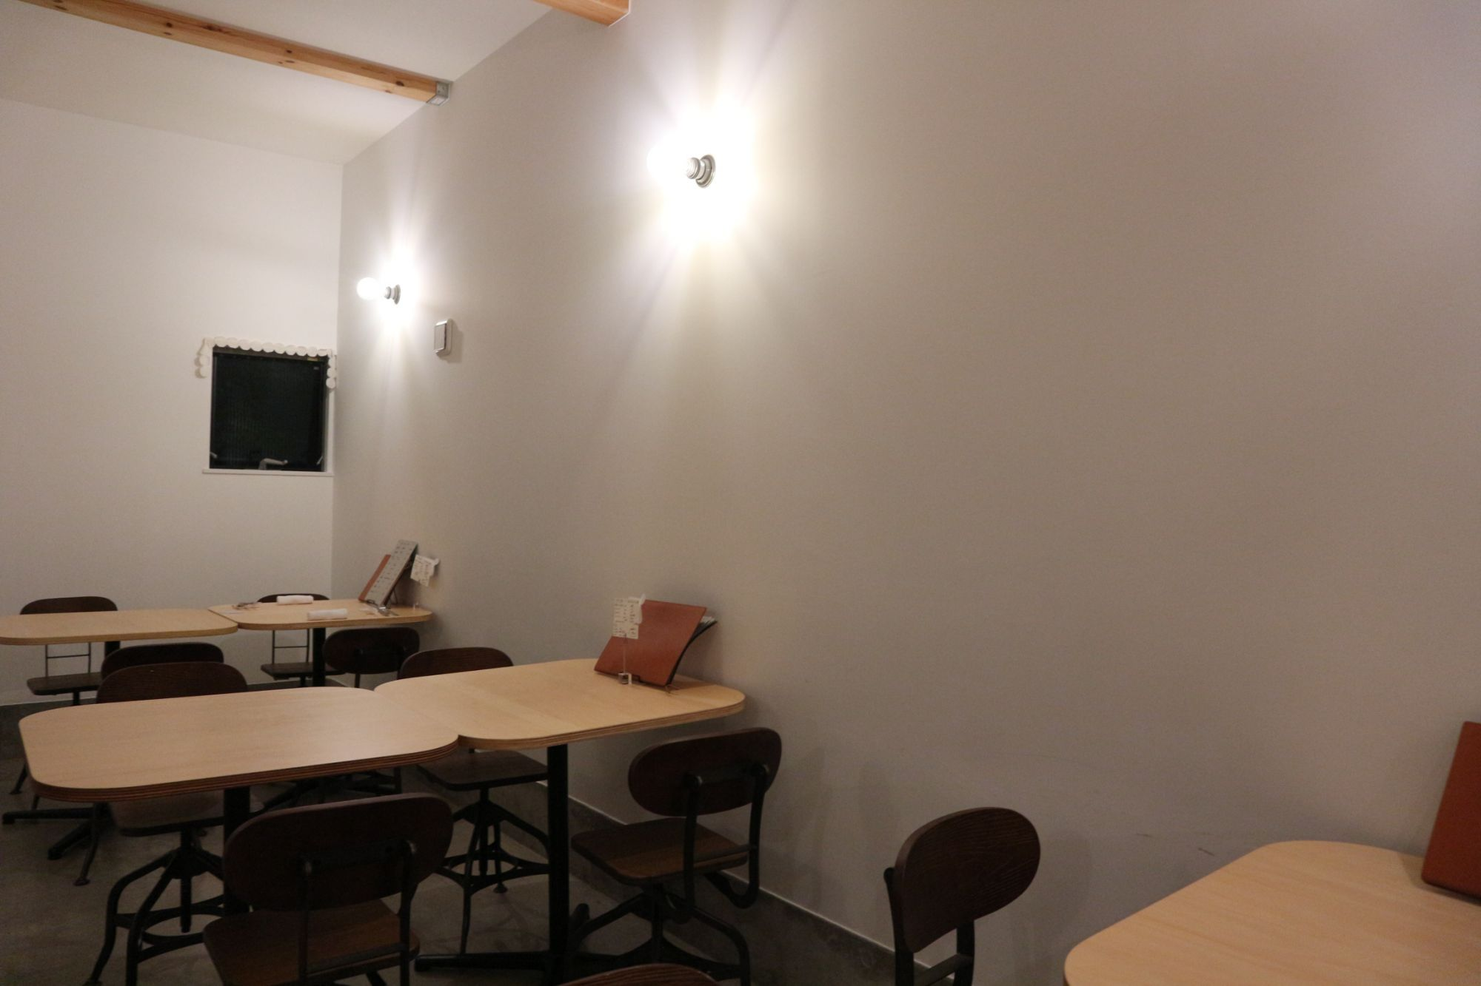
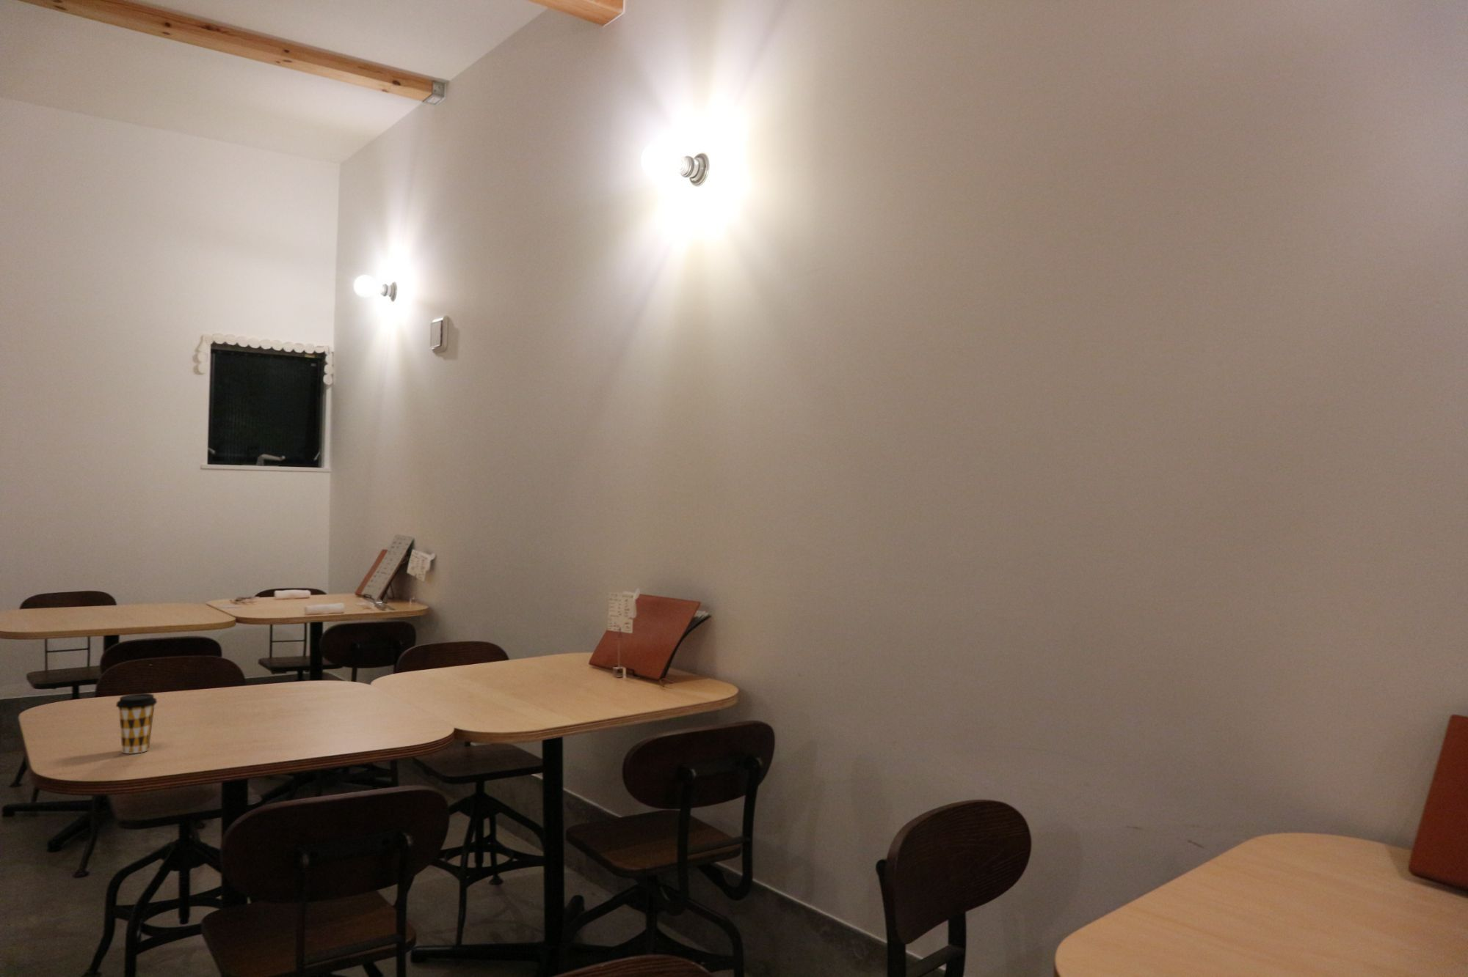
+ coffee cup [116,692,158,755]
